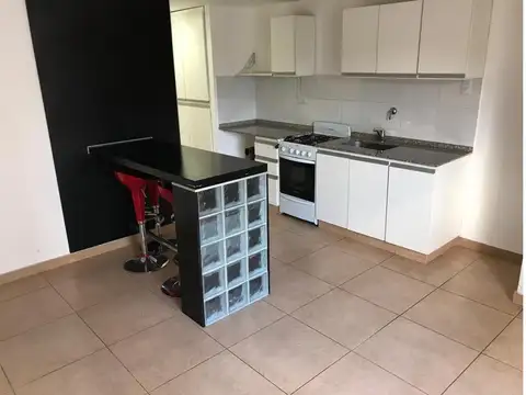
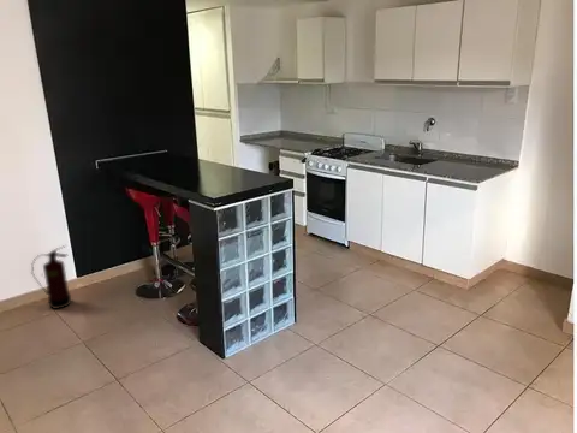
+ fire extinguisher [30,244,72,310]
